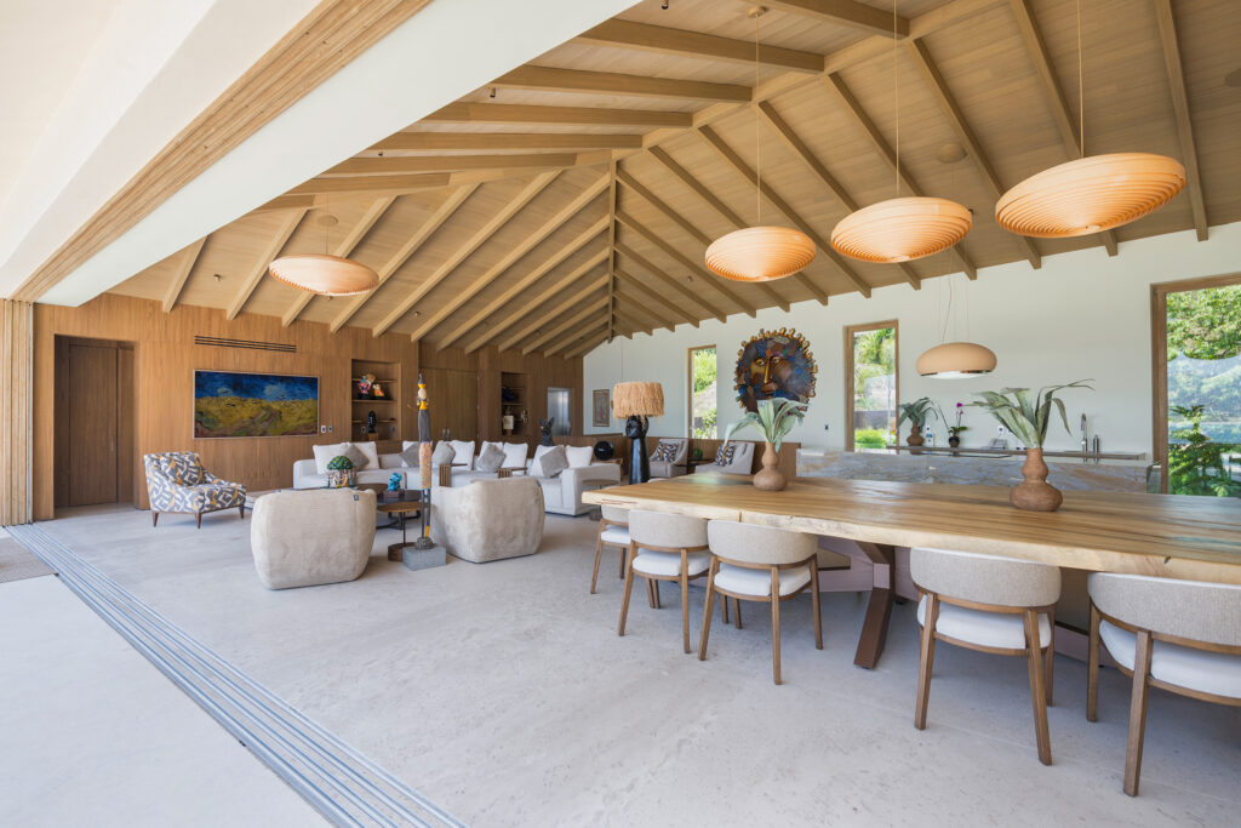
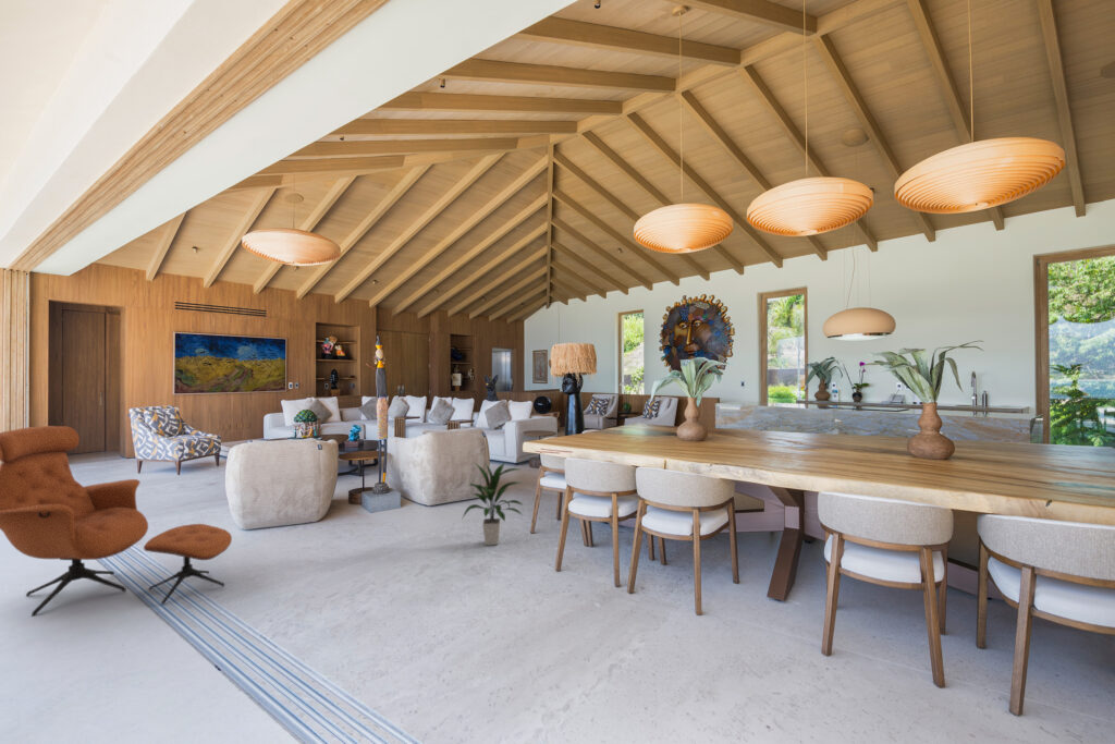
+ indoor plant [462,460,525,547]
+ lounge chair [0,425,233,618]
